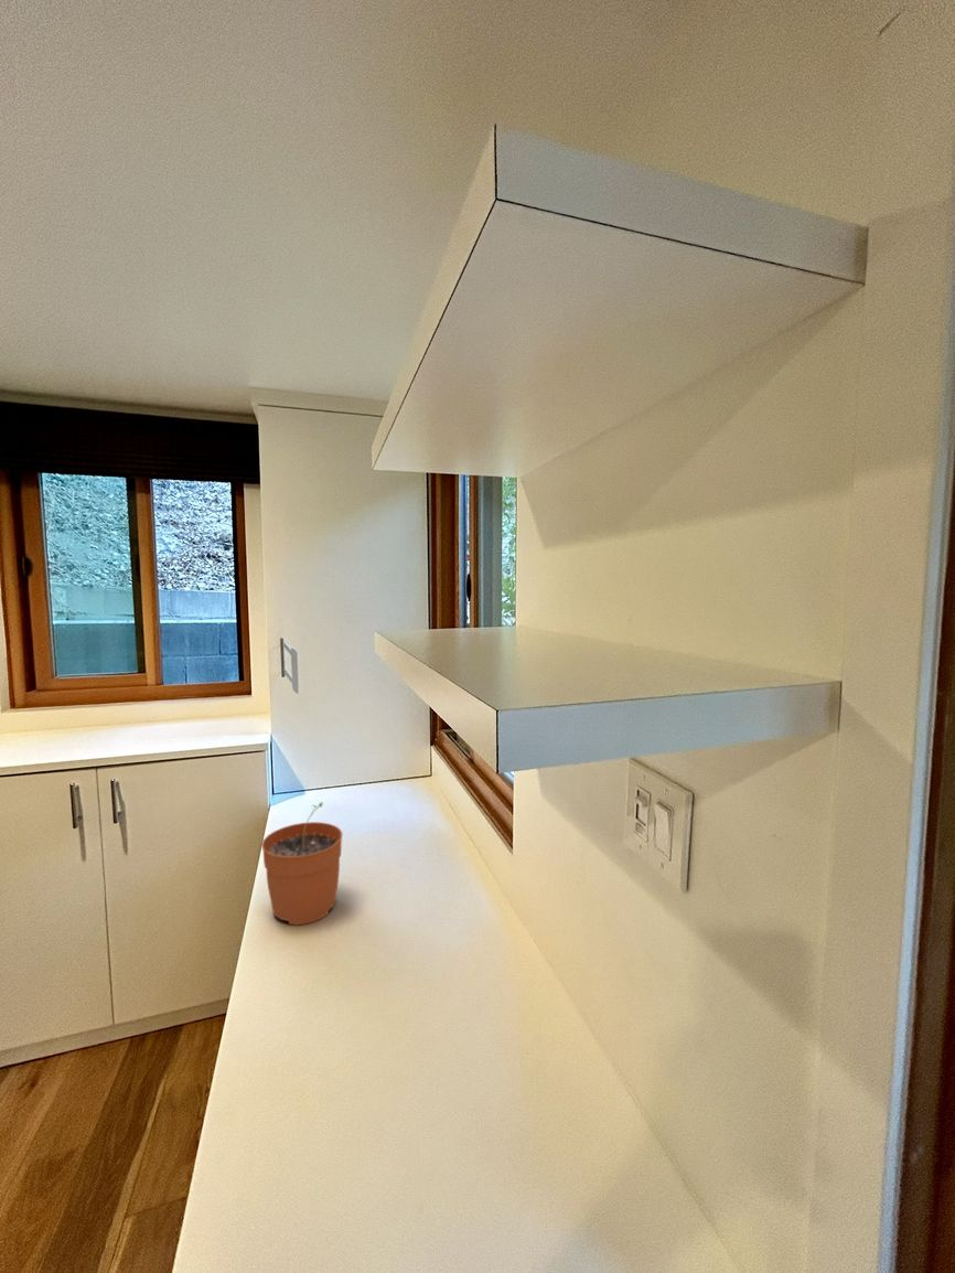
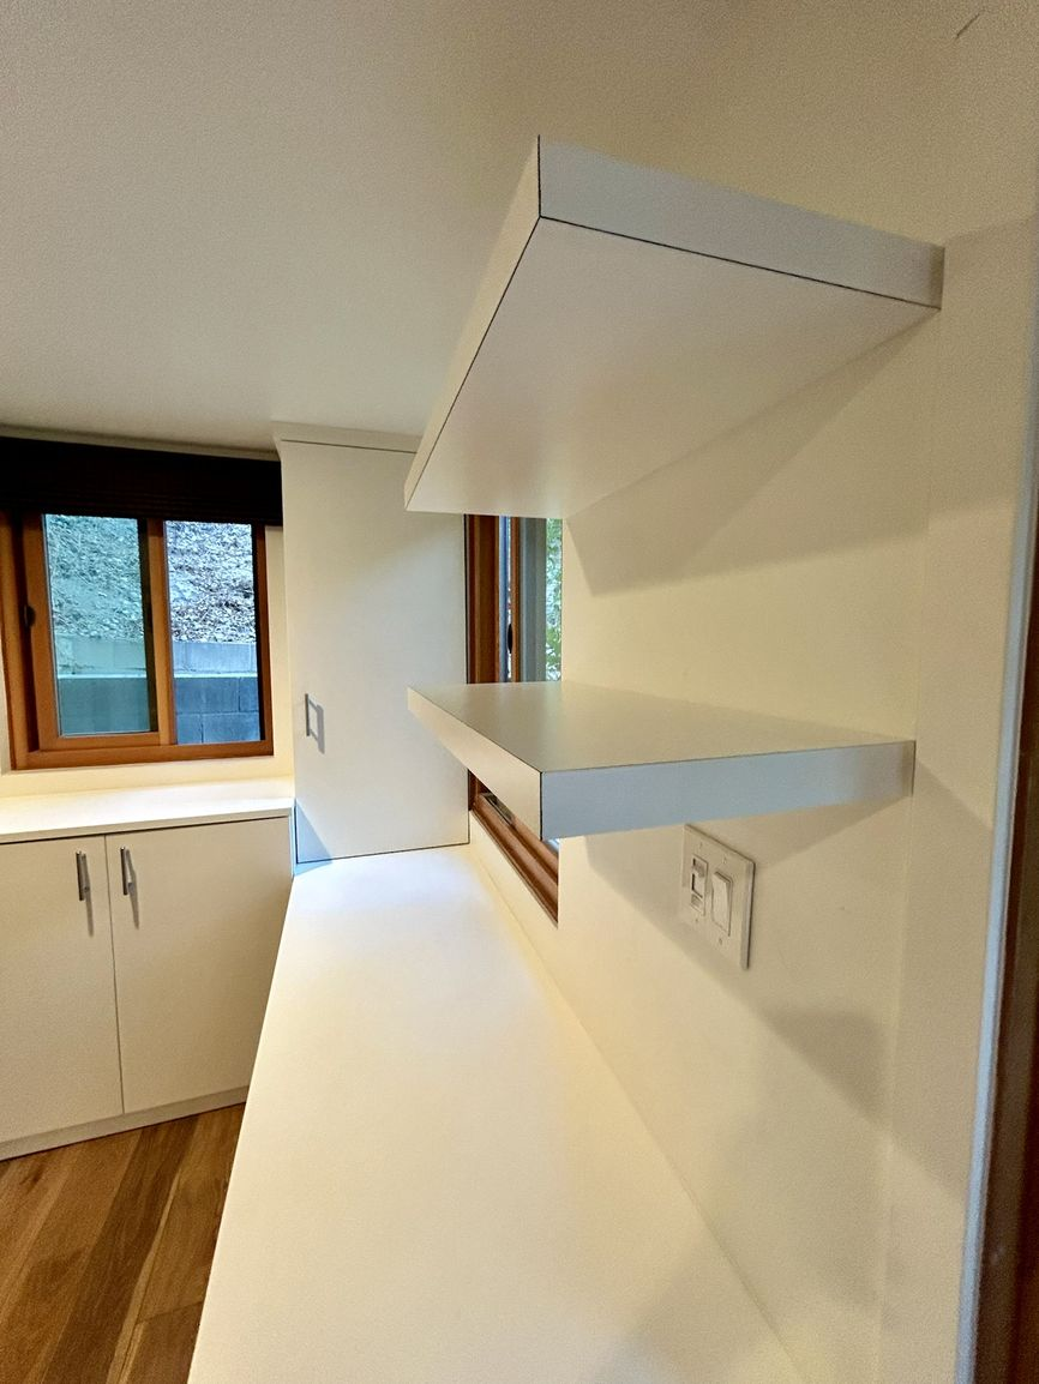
- plant pot [260,801,343,927]
